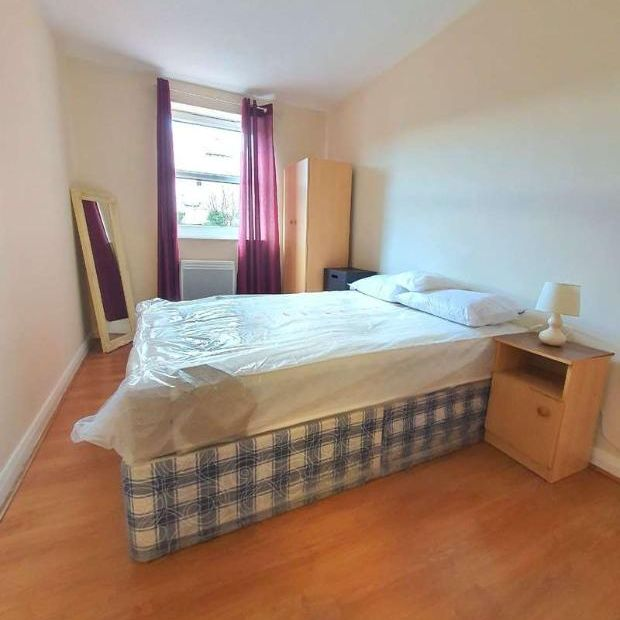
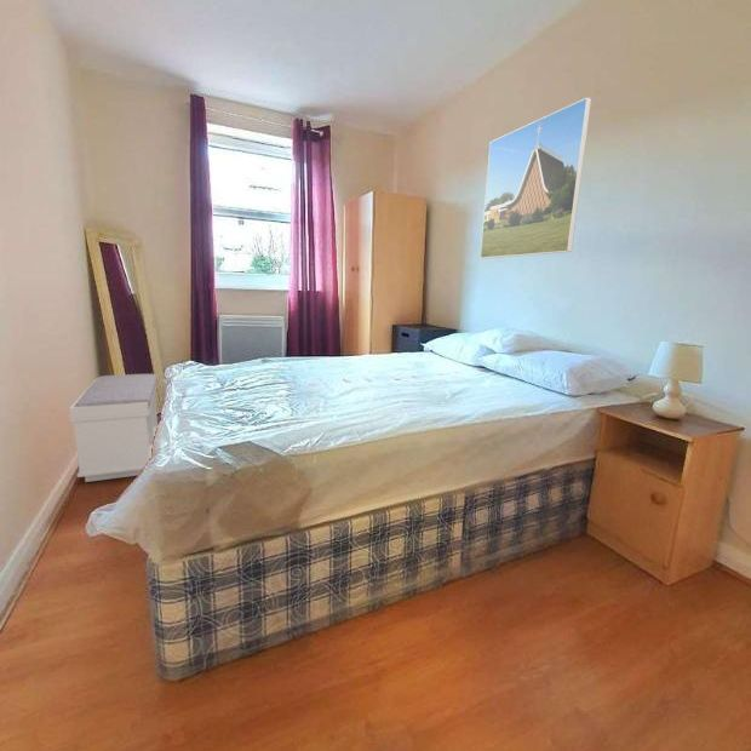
+ bench [68,373,159,483]
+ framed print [480,97,592,259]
